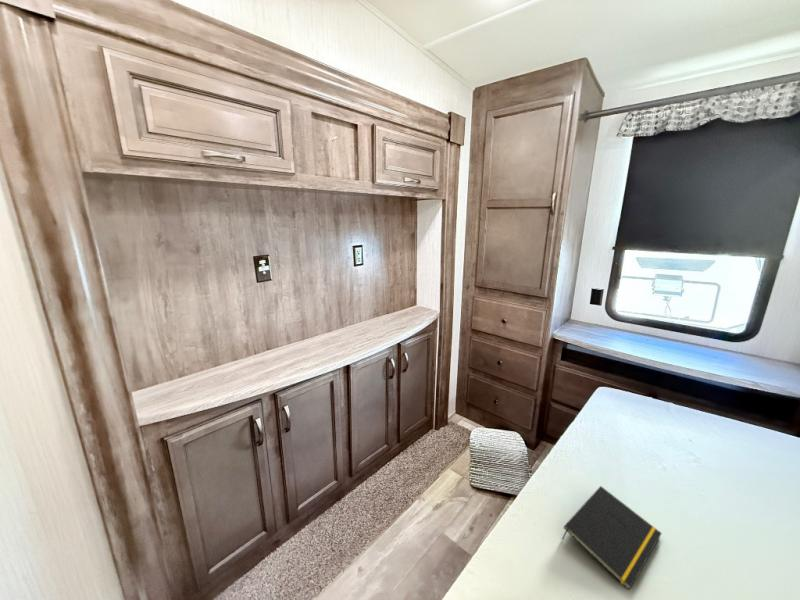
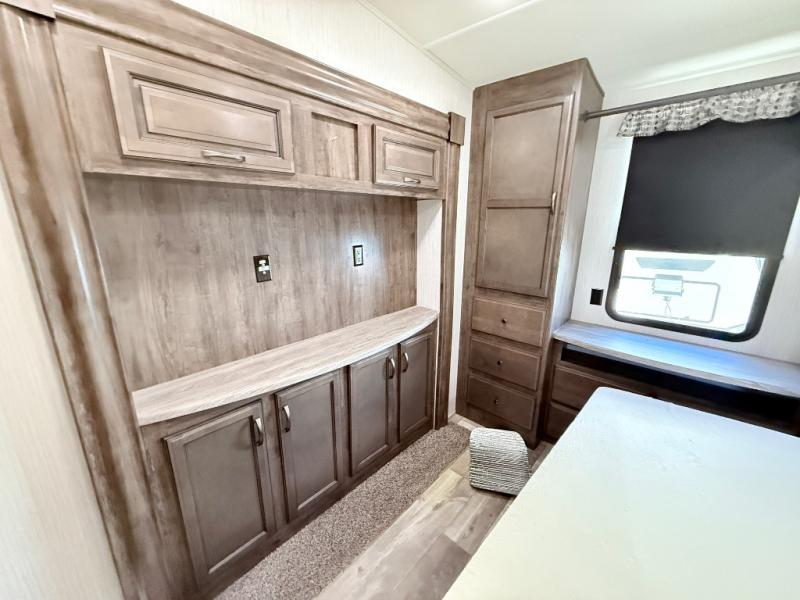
- notepad [561,485,663,591]
